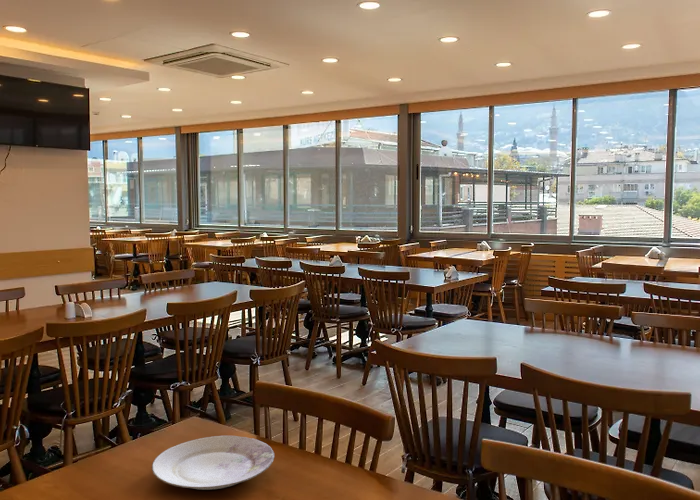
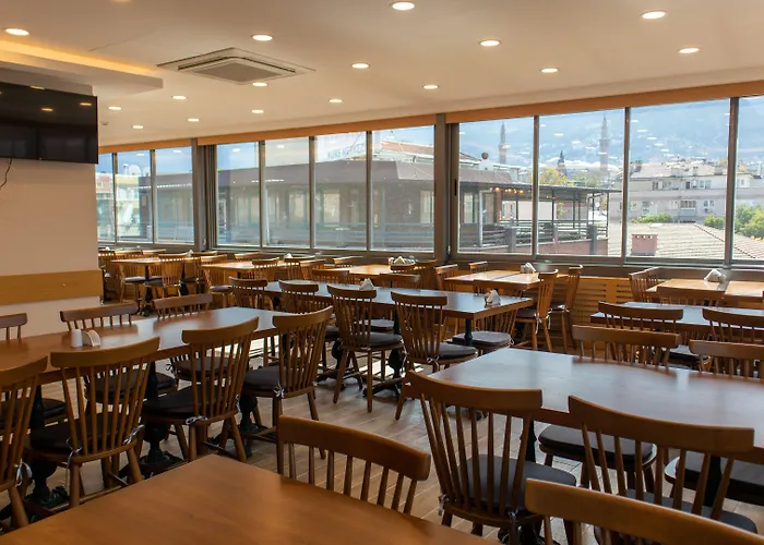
- plate [151,435,275,491]
